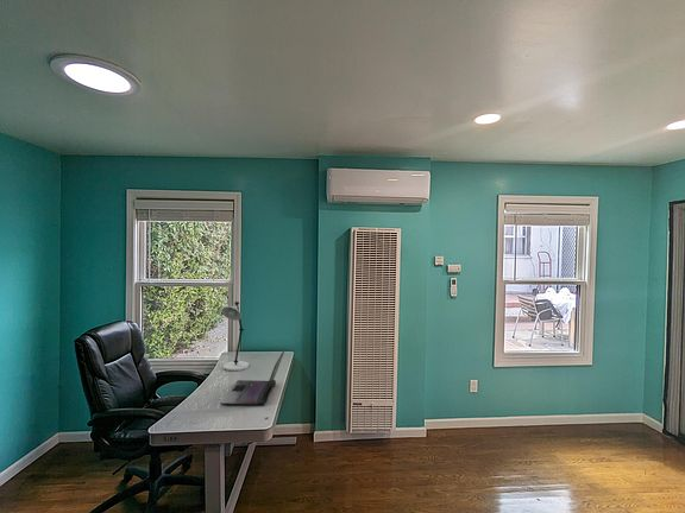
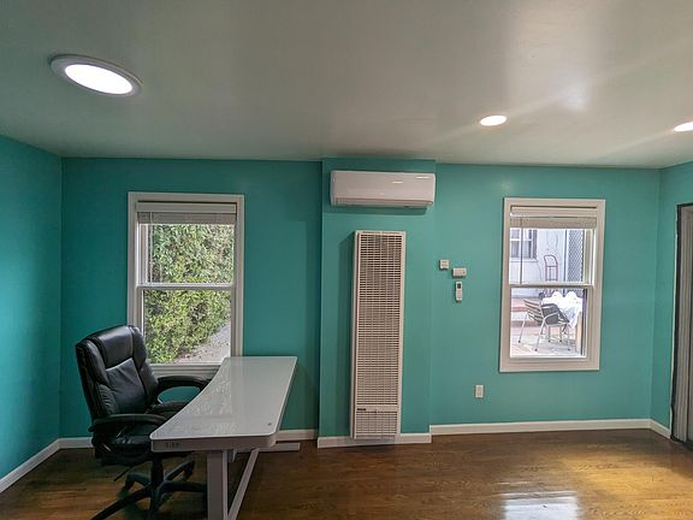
- laptop [219,347,287,407]
- desk lamp [220,300,250,372]
